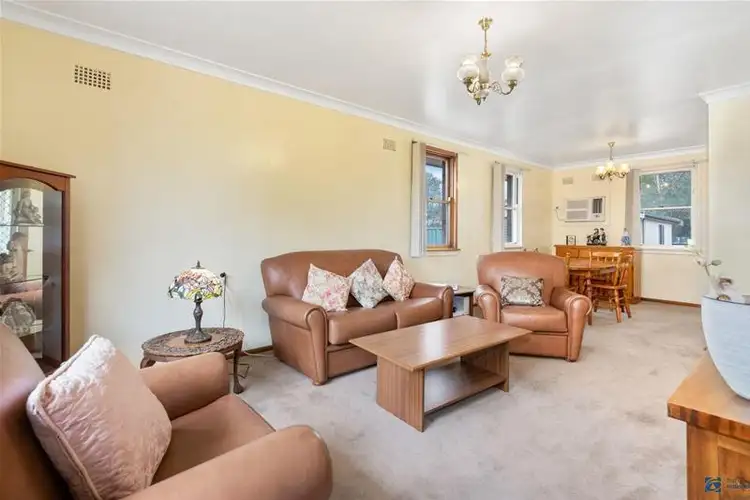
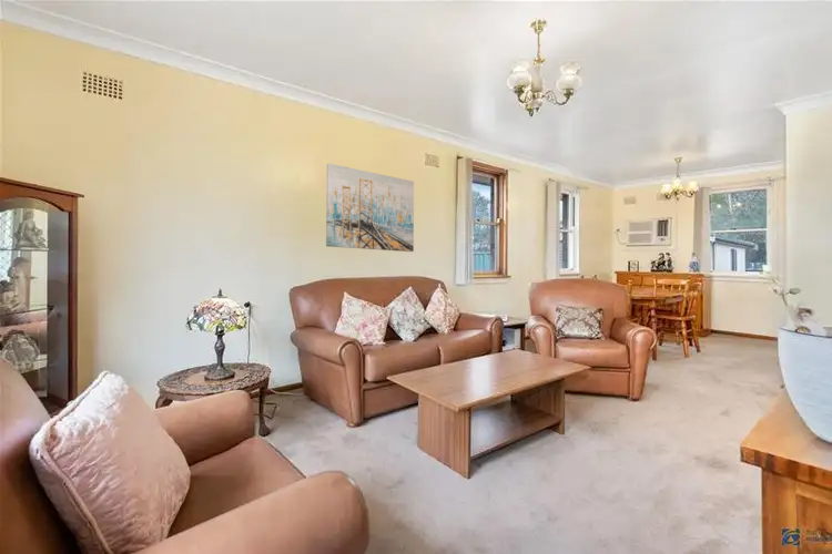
+ wall art [325,162,415,253]
